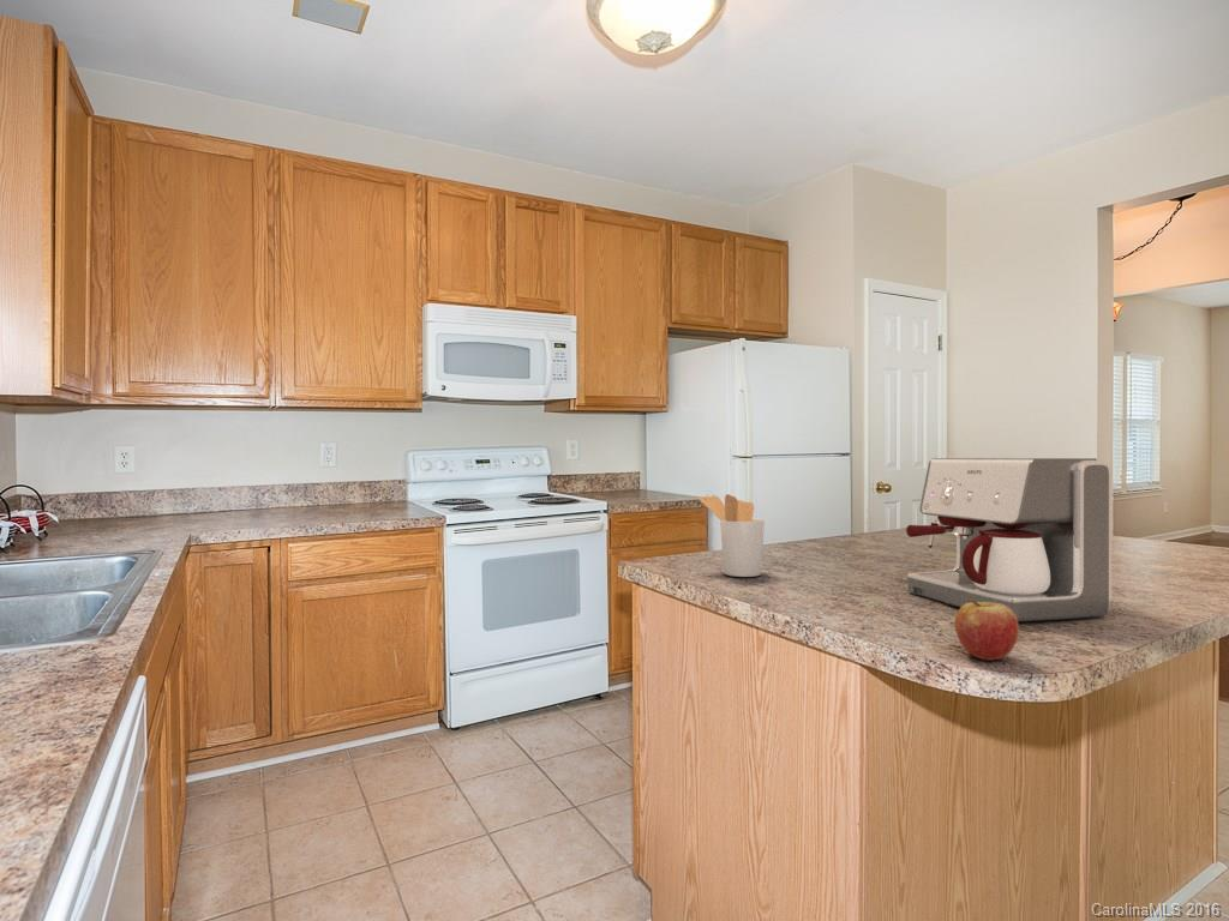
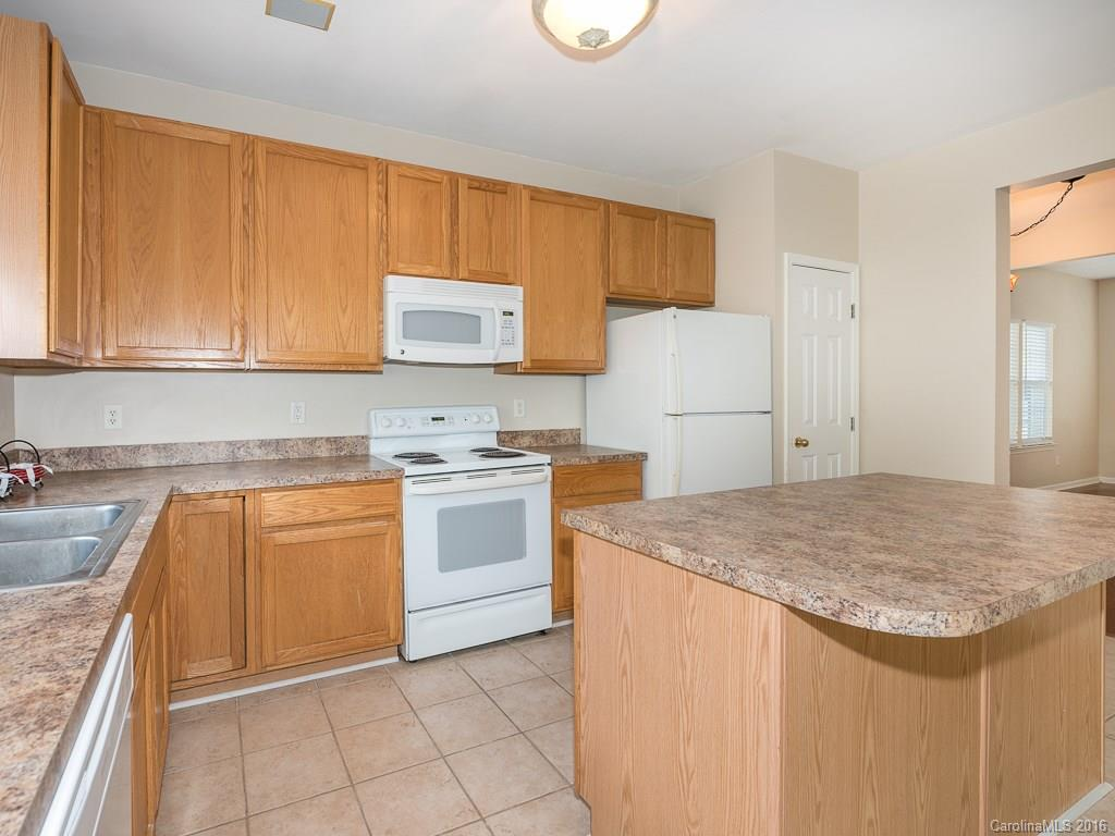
- coffee maker [905,457,1113,622]
- fruit [954,600,1020,661]
- utensil holder [697,493,766,578]
